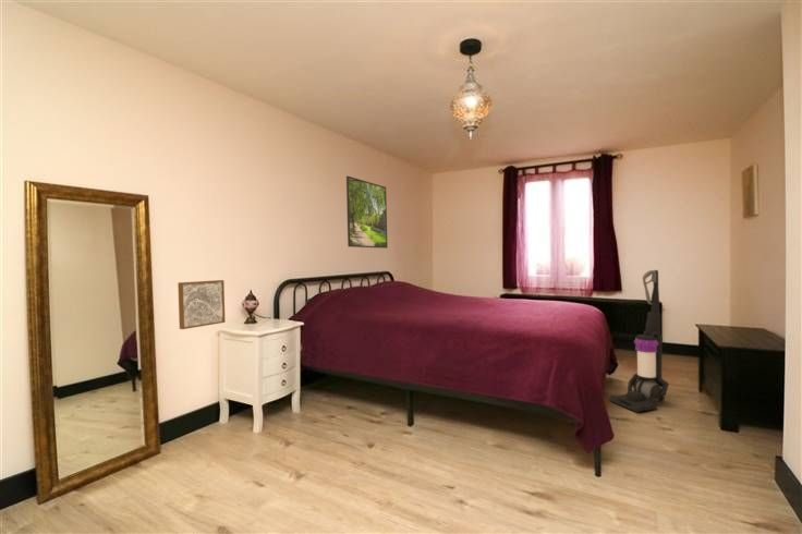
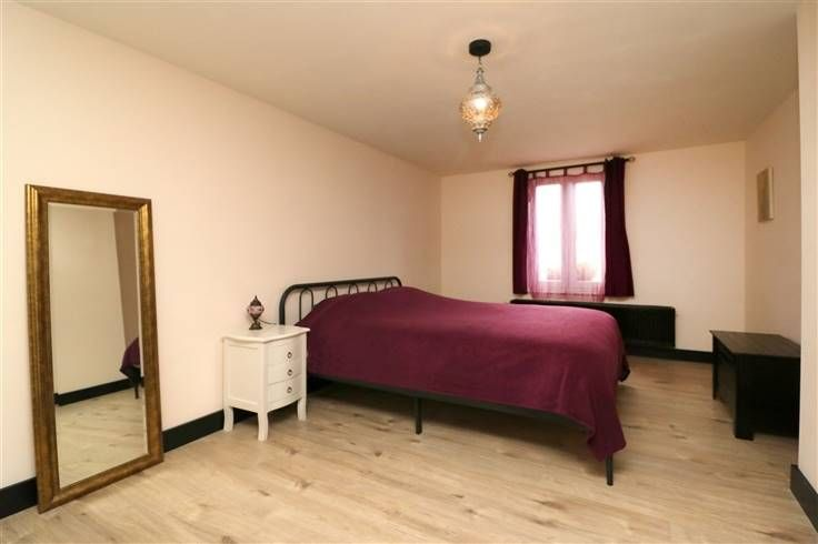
- vacuum cleaner [608,269,670,414]
- wall art [177,279,227,330]
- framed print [345,175,388,250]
